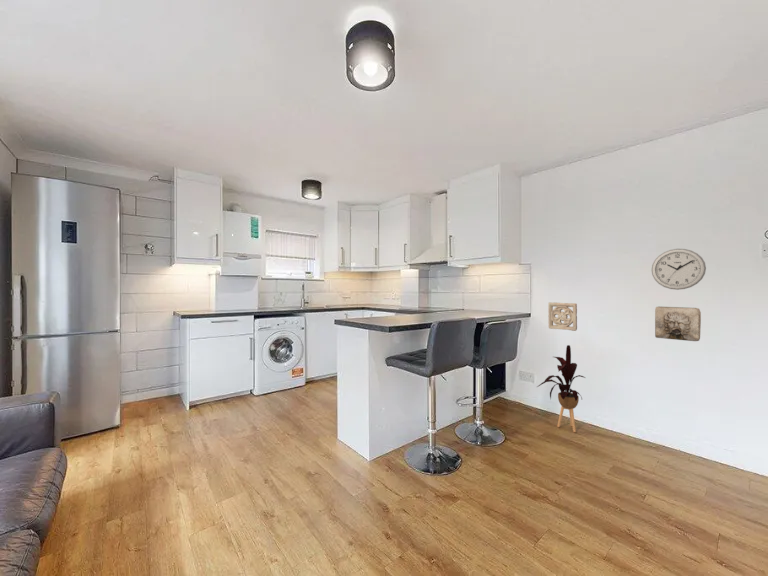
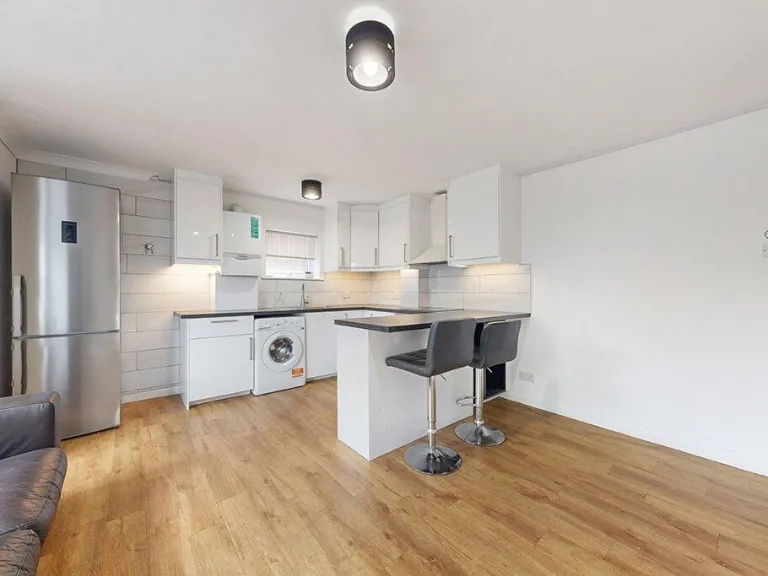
- wall relief [654,306,702,342]
- wall clock [650,248,707,291]
- house plant [536,344,586,433]
- wall ornament [547,301,578,332]
